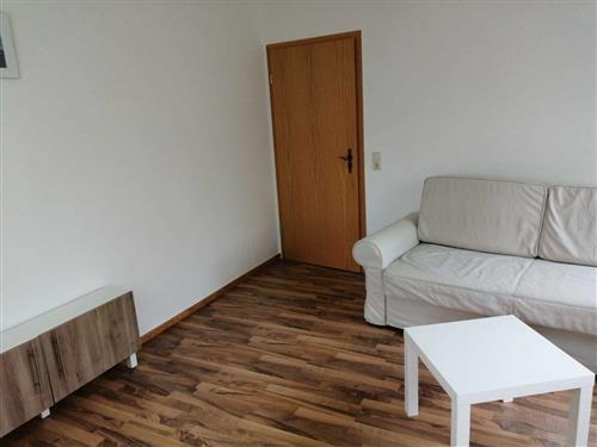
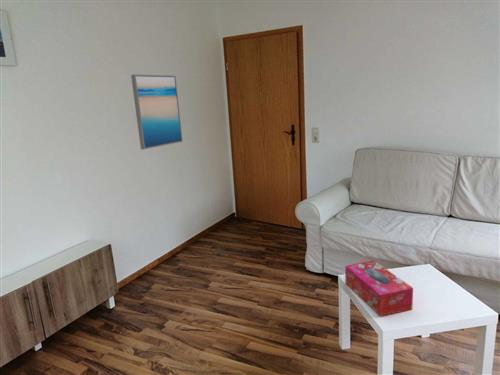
+ wall art [130,73,183,150]
+ tissue box [344,259,414,318]
